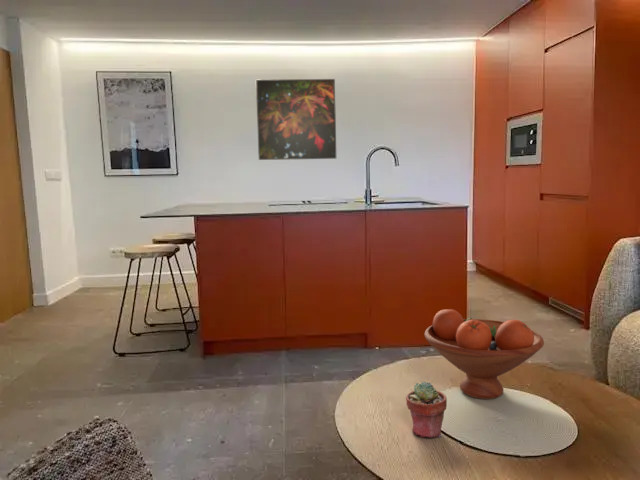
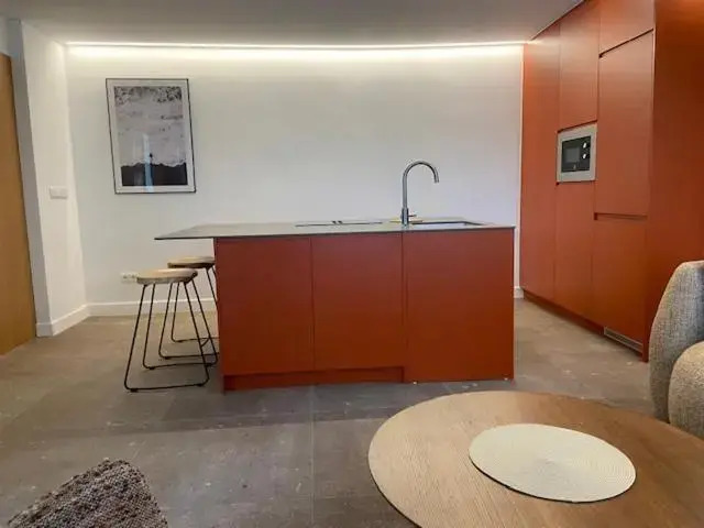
- potted succulent [405,381,448,439]
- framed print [255,78,337,161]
- fruit bowl [423,308,545,400]
